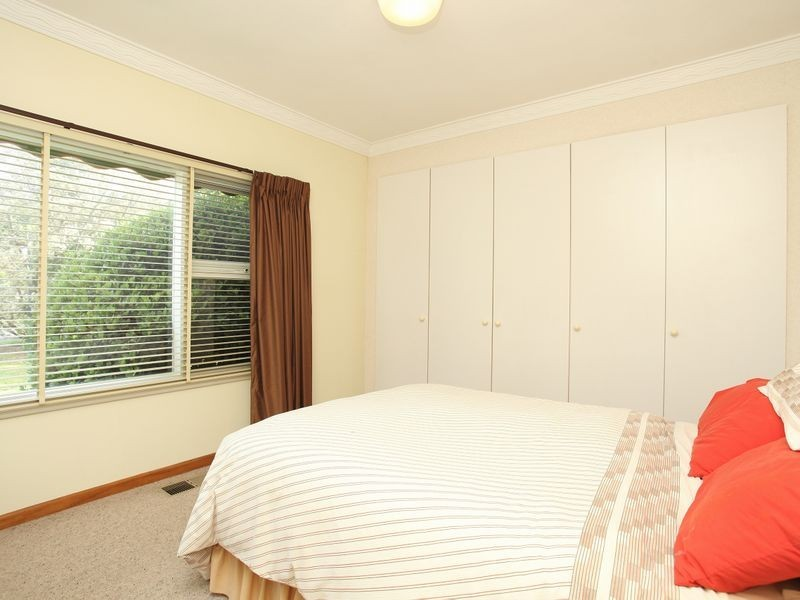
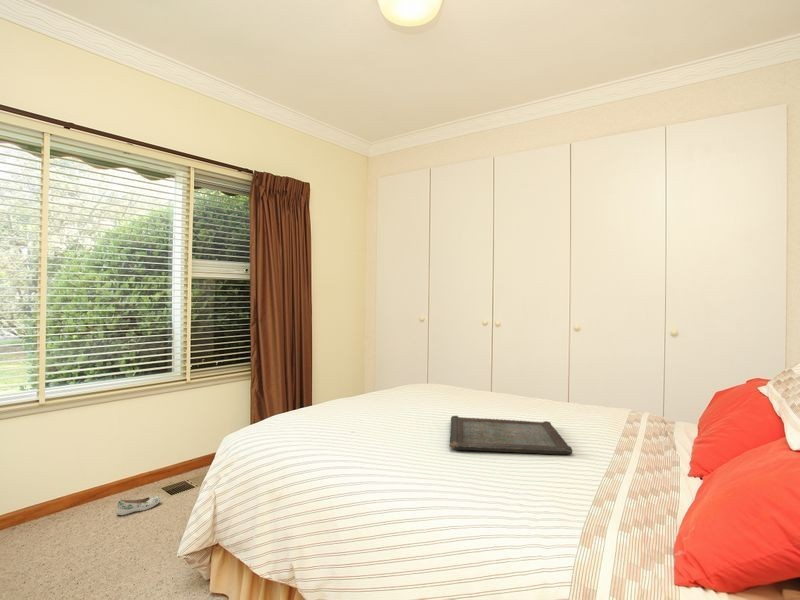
+ serving tray [448,415,573,455]
+ shoe [116,496,162,516]
